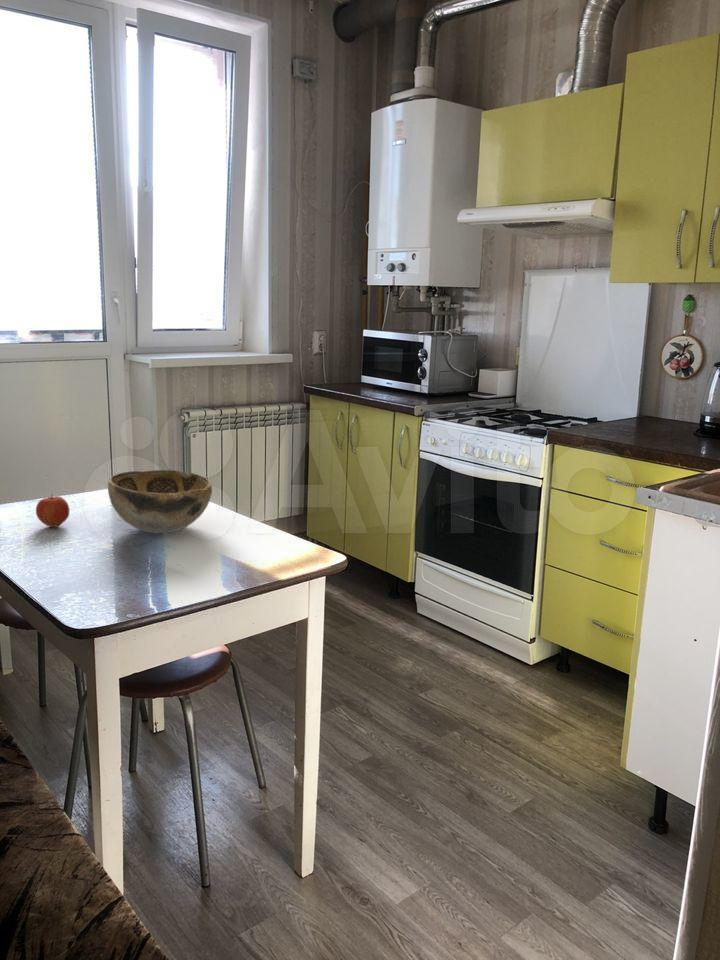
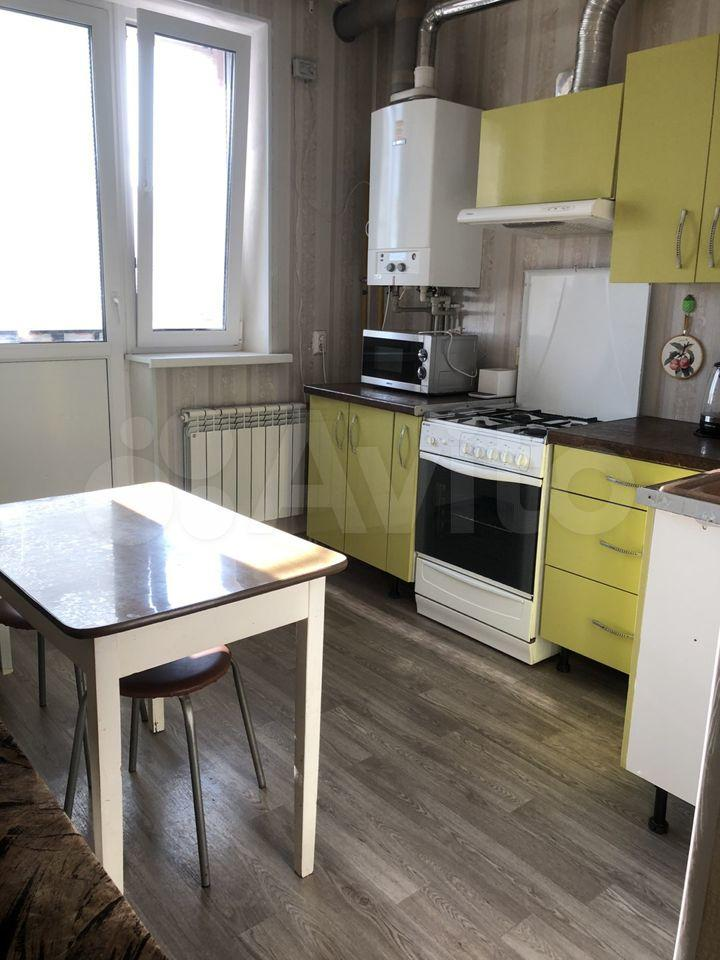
- apple [35,494,71,528]
- decorative bowl [107,469,213,534]
